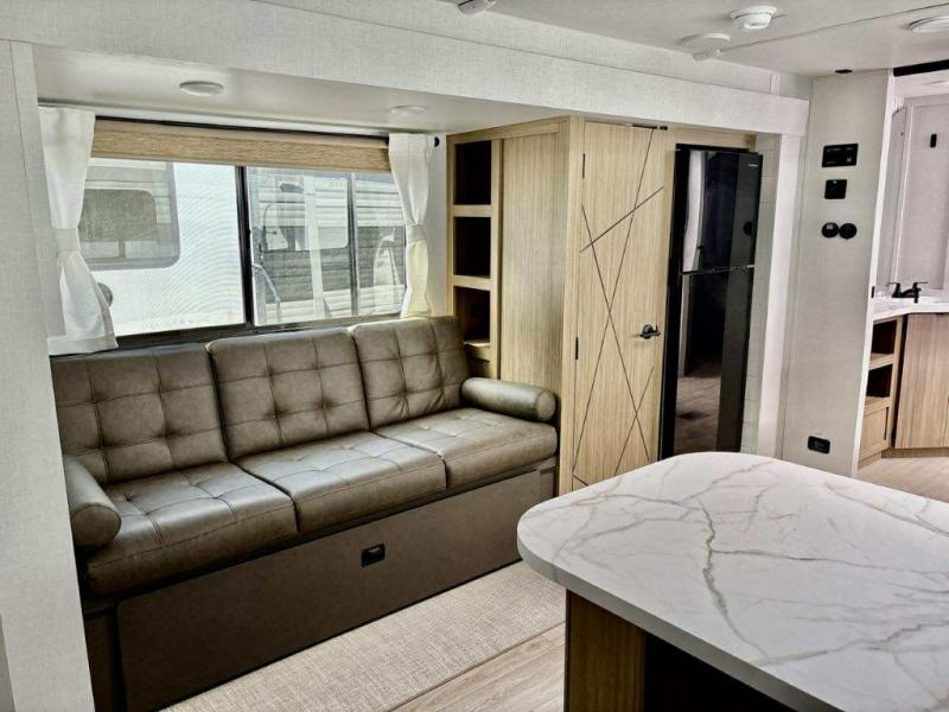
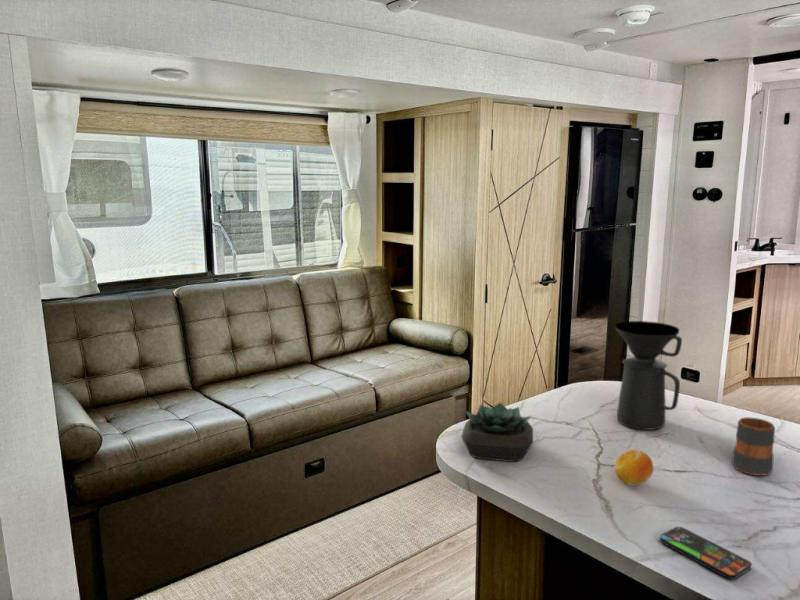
+ smartphone [658,526,753,580]
+ fruit [613,449,654,486]
+ mug [731,416,776,477]
+ succulent plant [461,402,534,462]
+ coffee maker [614,320,683,431]
